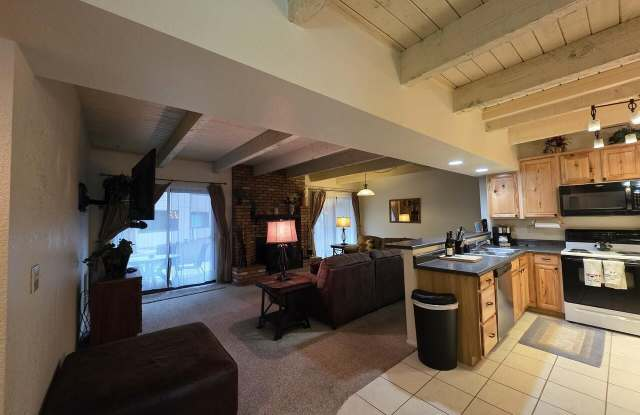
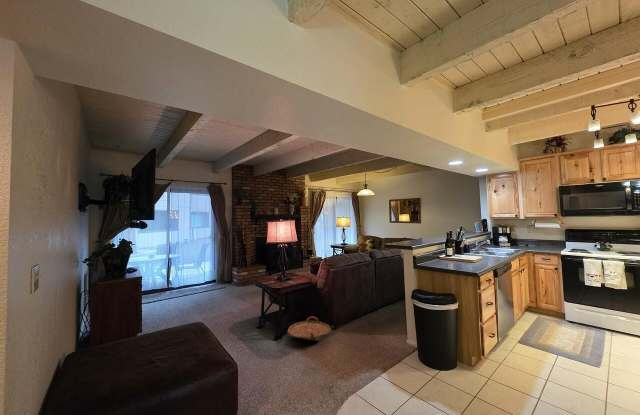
+ woven basket [286,316,335,342]
